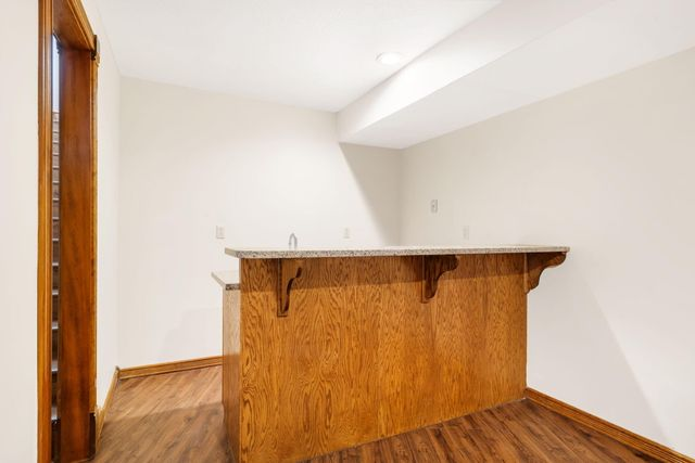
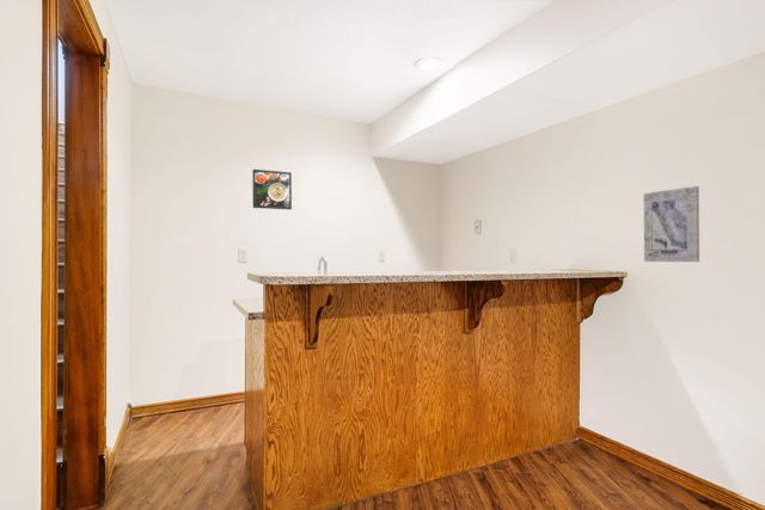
+ wall art [643,185,700,263]
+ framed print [251,168,293,210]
